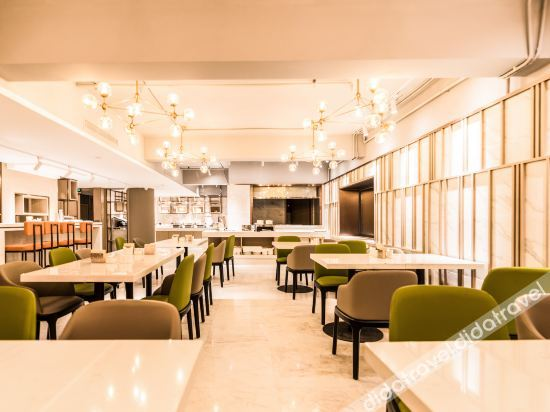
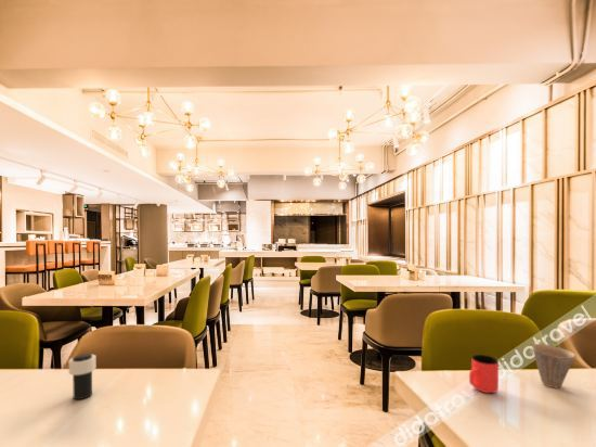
+ cup [468,354,500,394]
+ cup [67,353,98,400]
+ cup [531,343,576,389]
